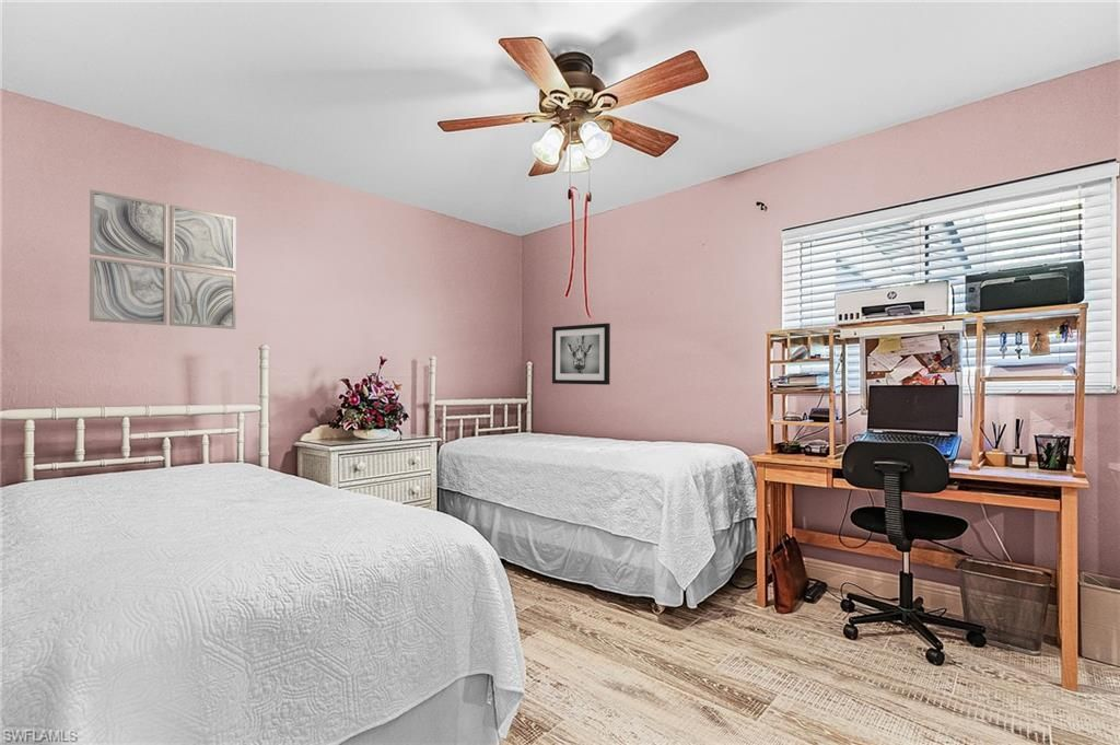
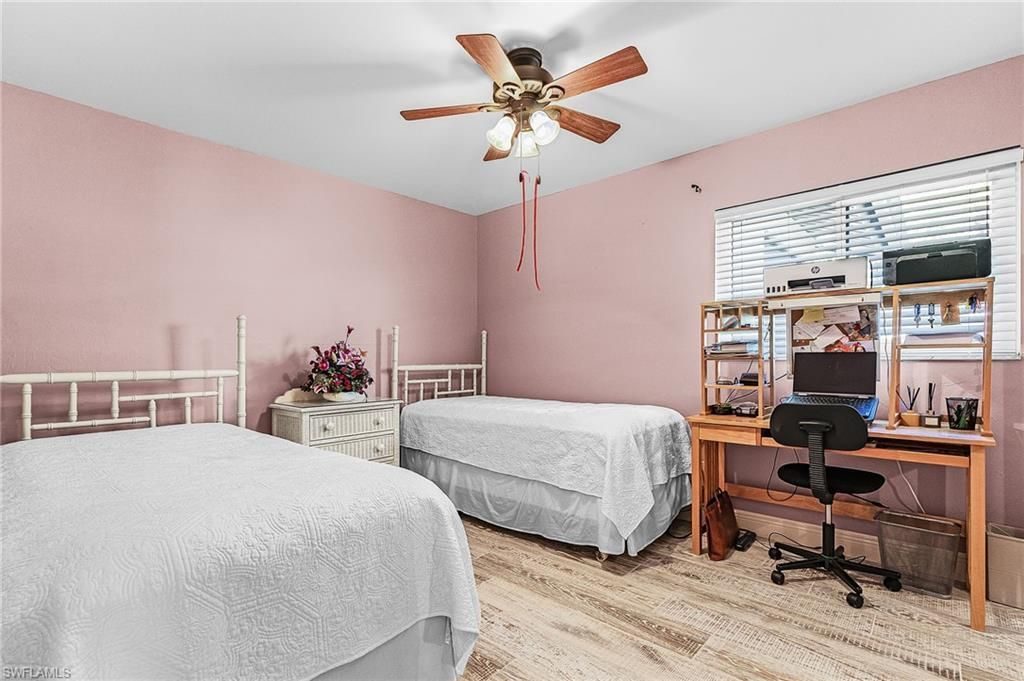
- wall art [551,322,611,386]
- wall art [89,188,237,330]
